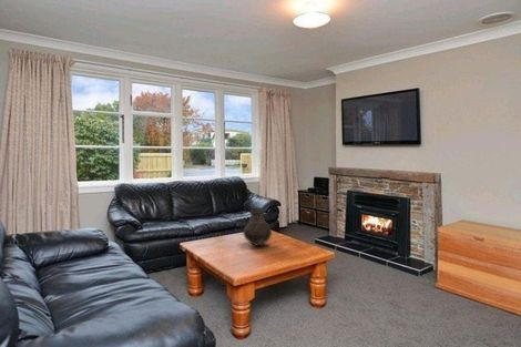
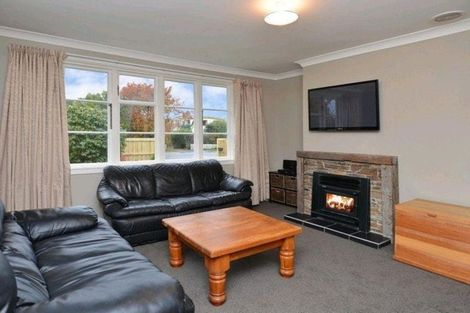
- vase [242,208,273,247]
